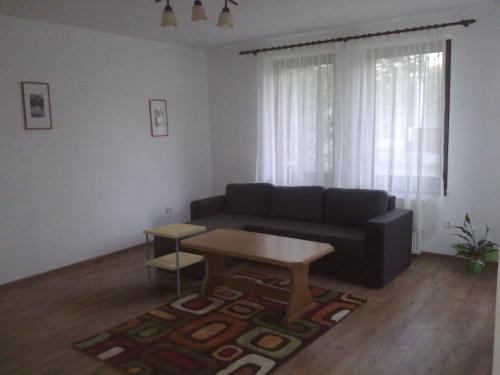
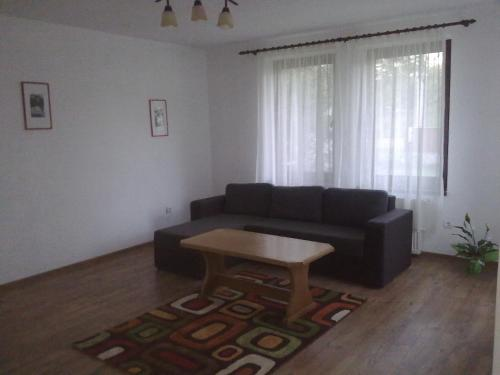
- side table [142,222,207,298]
